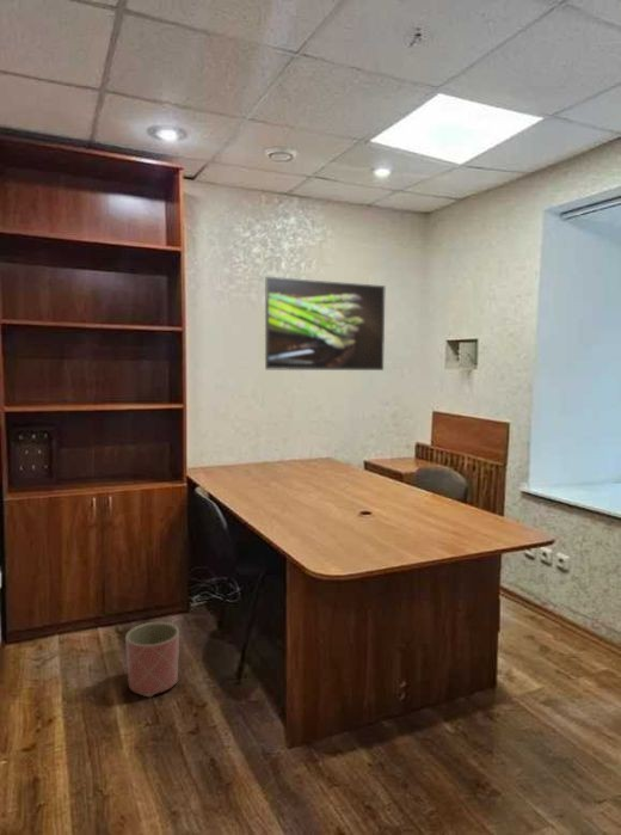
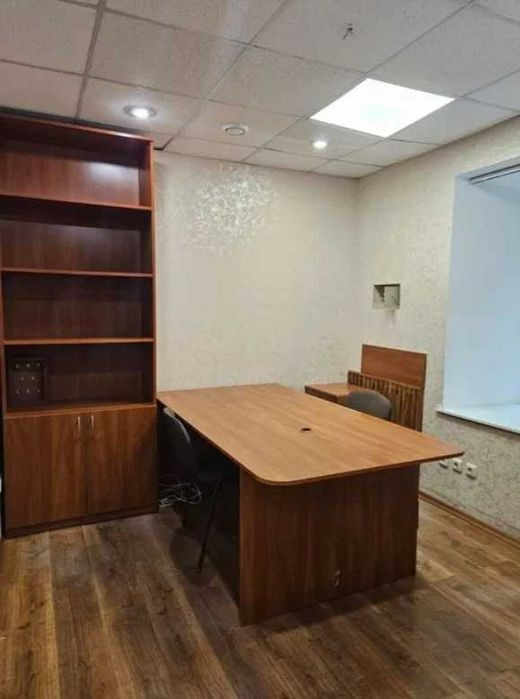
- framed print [264,276,387,372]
- planter [124,621,180,698]
